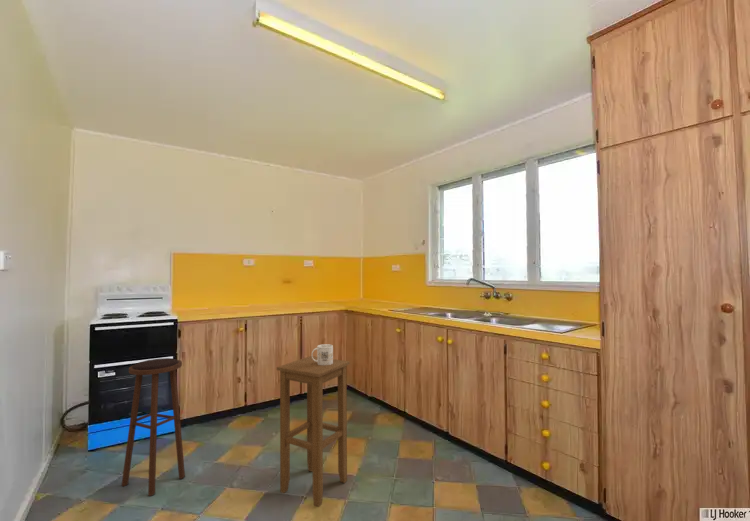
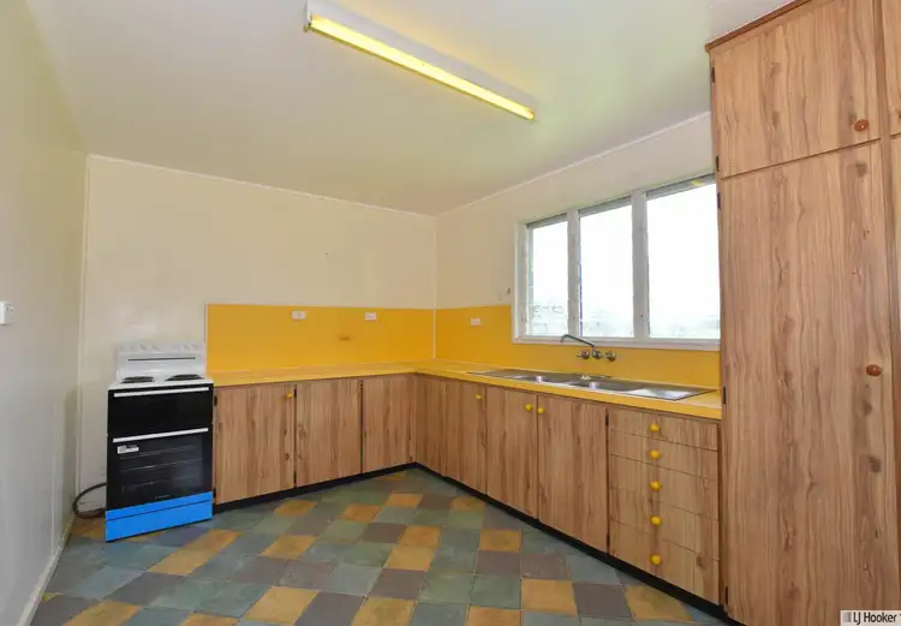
- mug [311,343,334,365]
- stool [121,357,186,497]
- stool [276,355,351,508]
